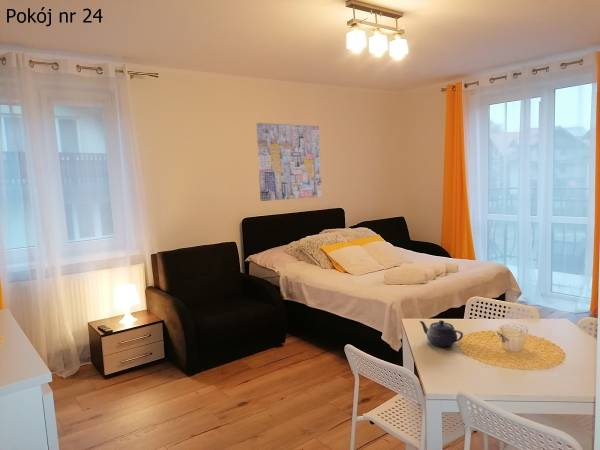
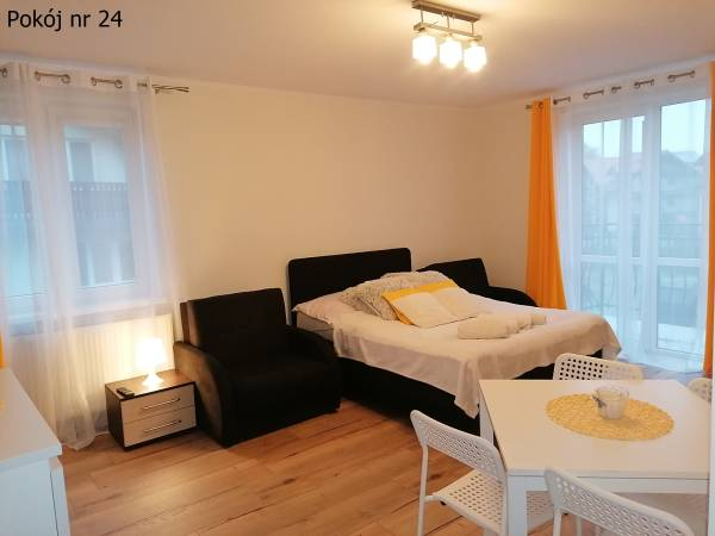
- wall art [256,122,323,202]
- teapot [418,319,464,348]
